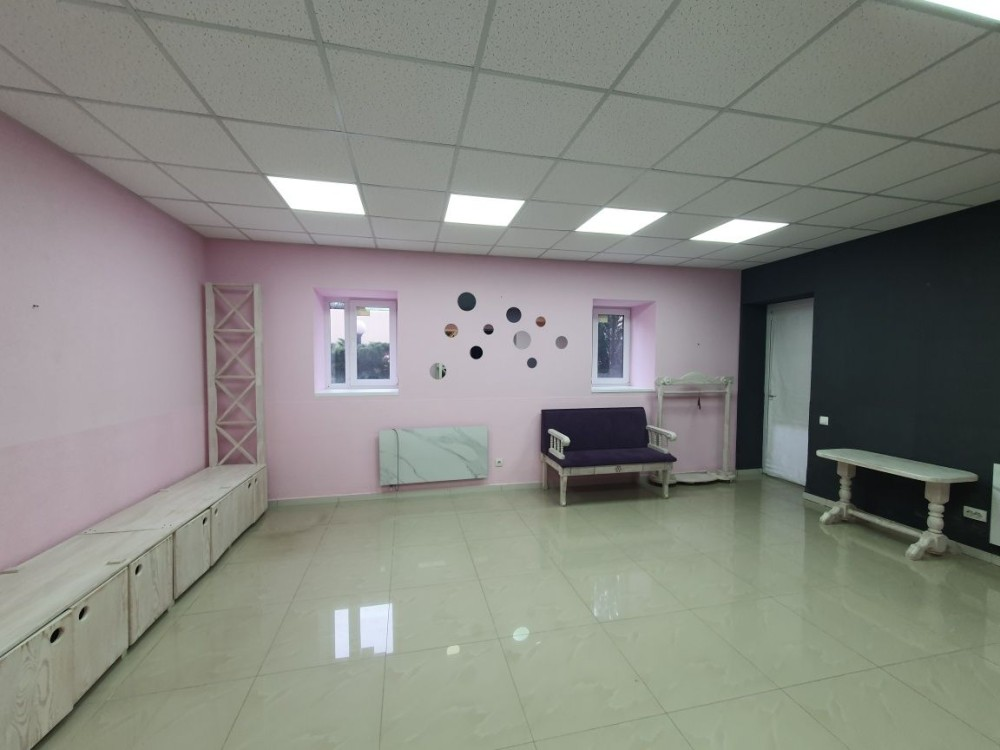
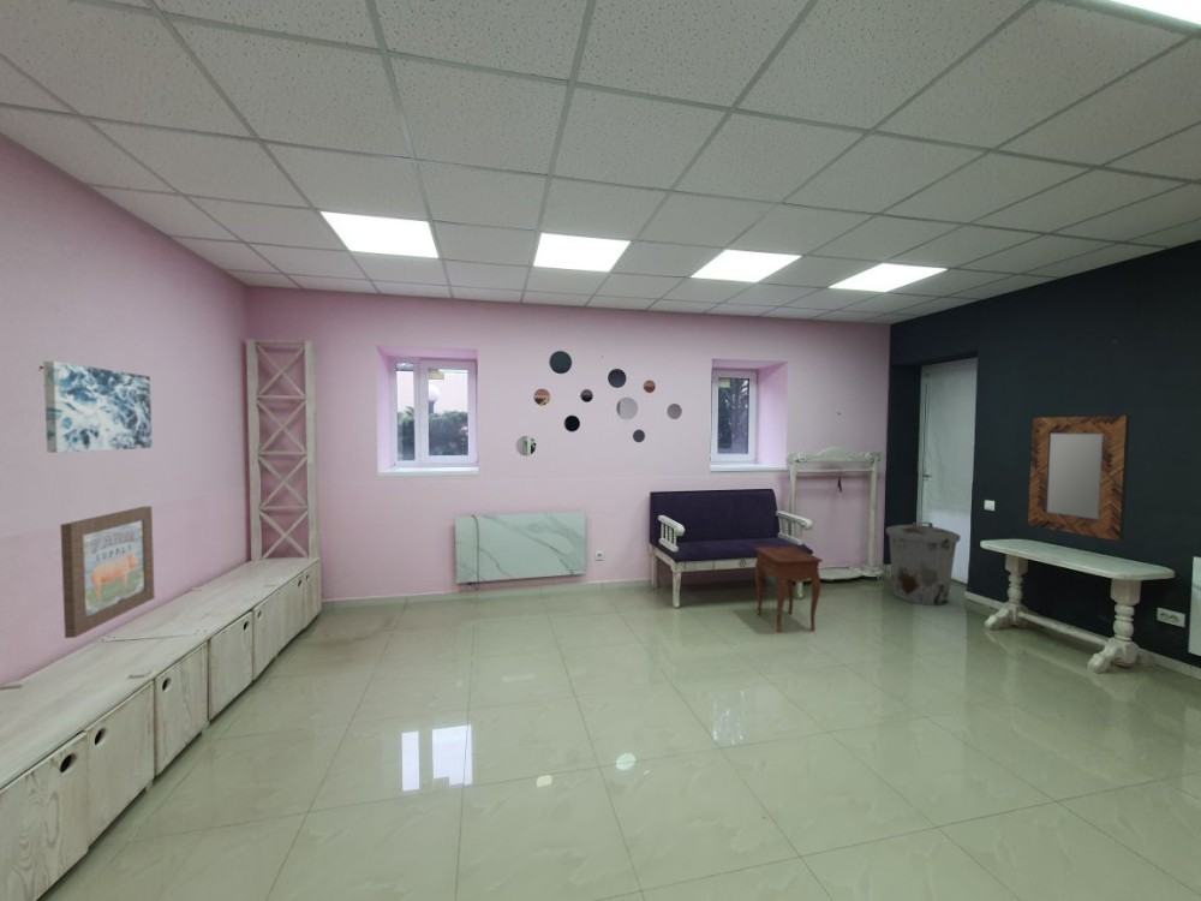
+ home mirror [1027,414,1131,542]
+ trash can [885,521,962,607]
+ wall art [42,360,153,454]
+ side table [753,545,824,634]
+ wall art [59,505,156,639]
